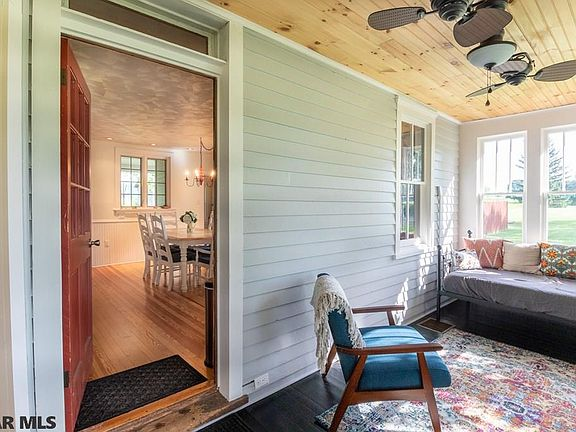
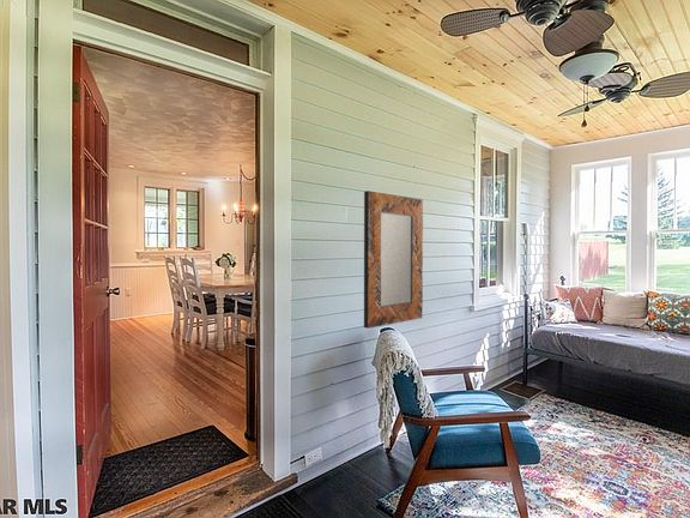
+ home mirror [363,189,424,330]
